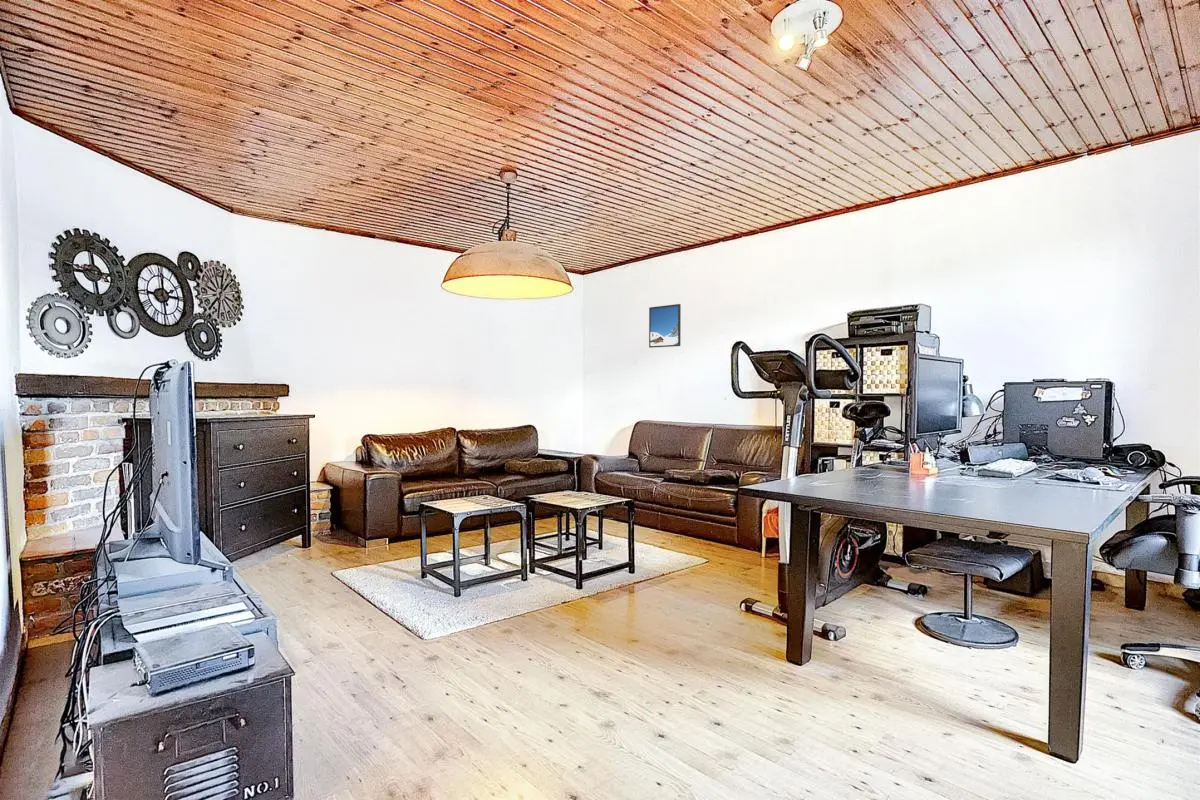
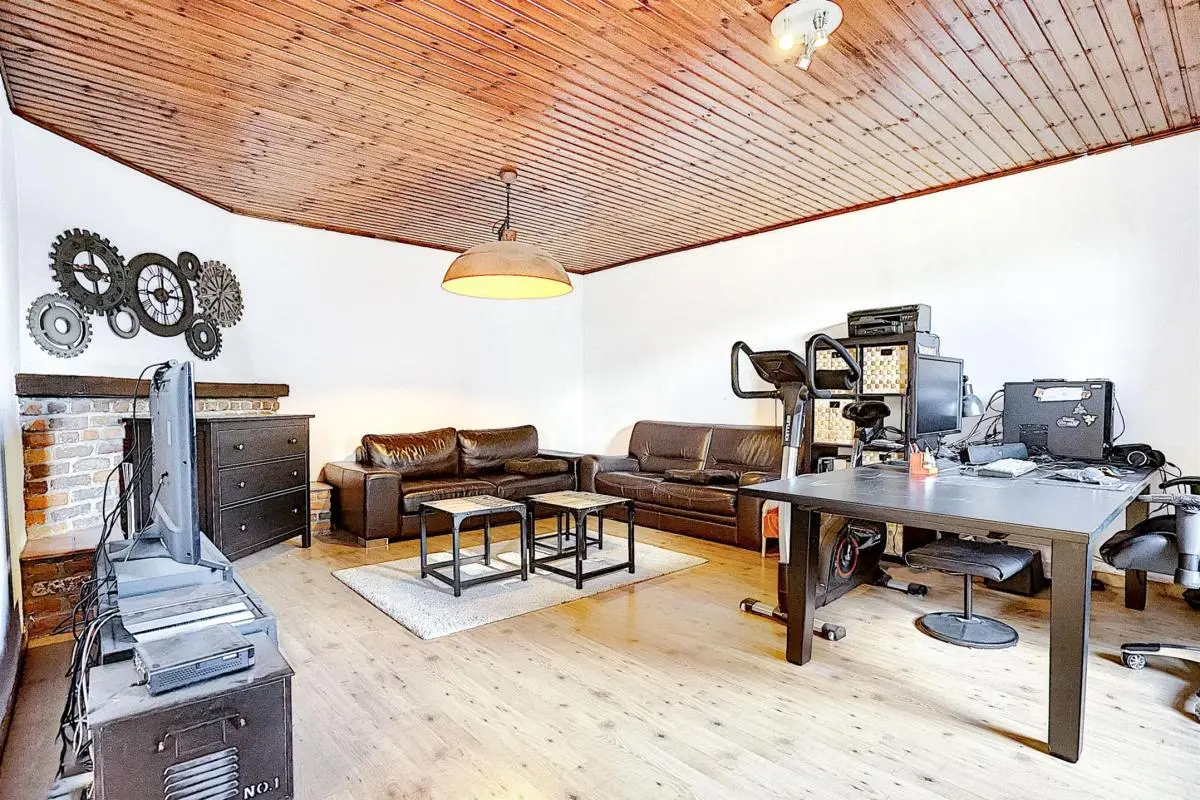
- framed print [648,303,682,349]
